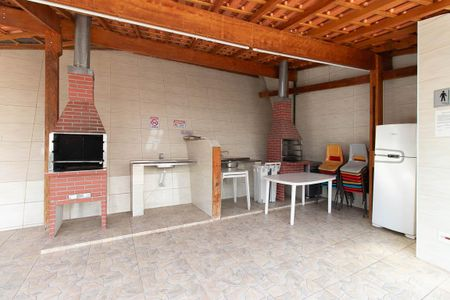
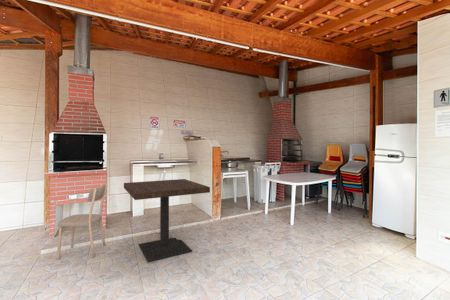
+ dining chair [56,183,108,260]
+ dining table [123,178,211,263]
